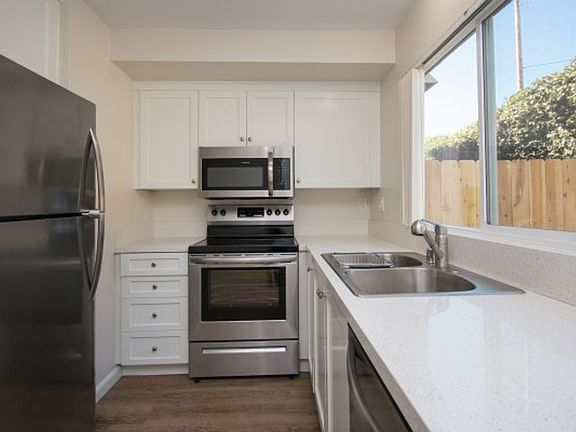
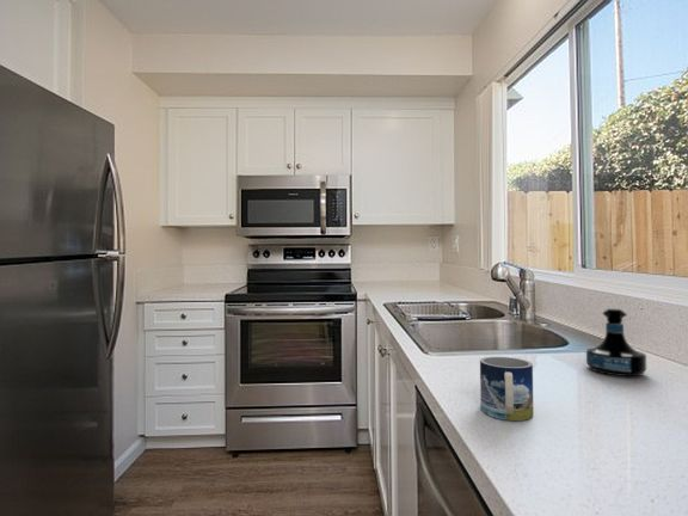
+ mug [479,356,535,422]
+ tequila bottle [585,307,647,377]
